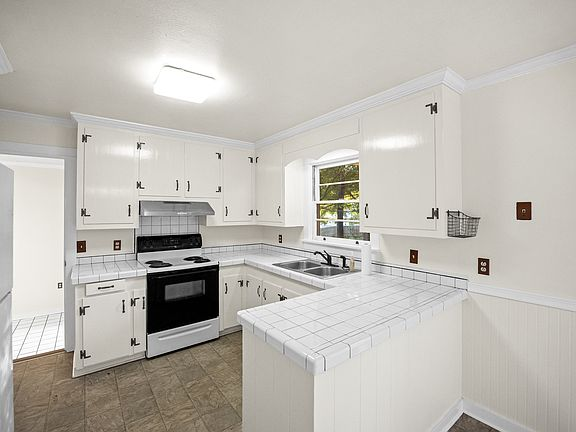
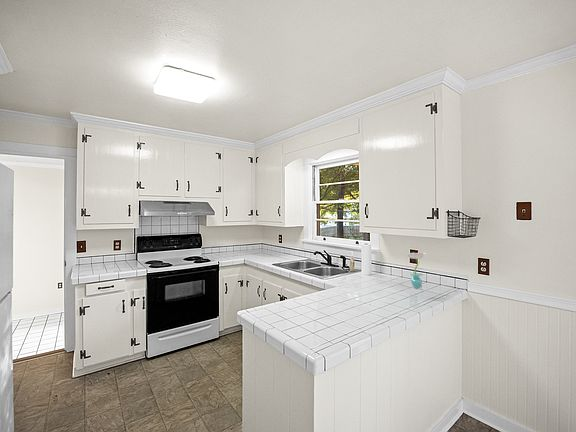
+ flower [406,252,427,298]
